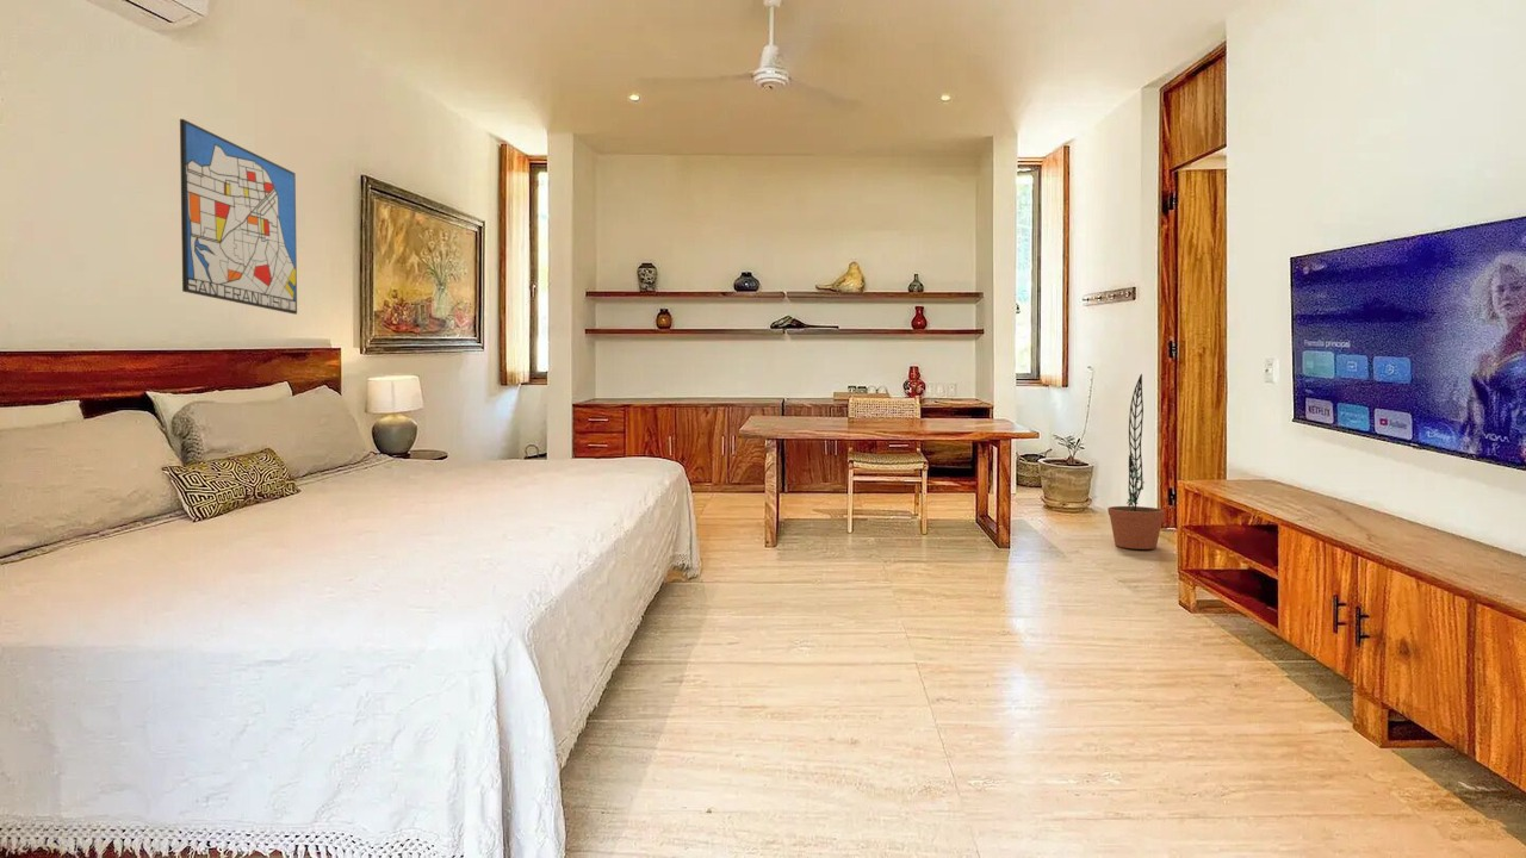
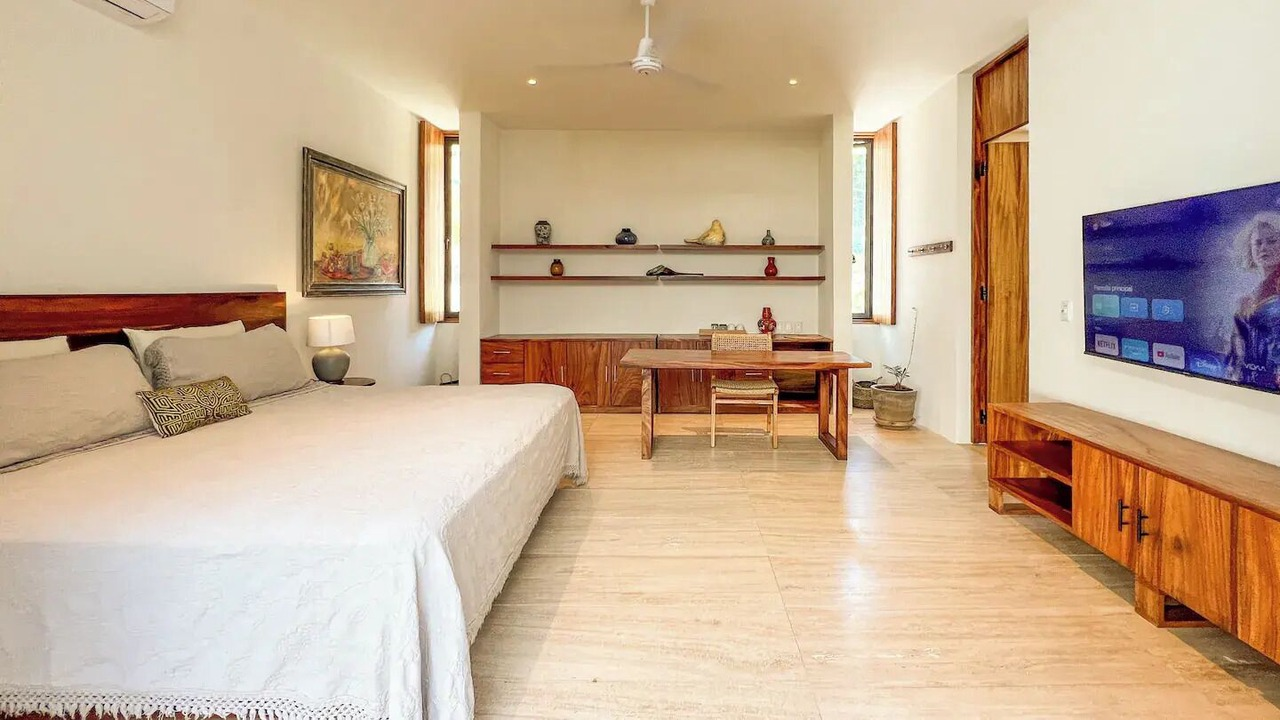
- wall art [179,118,298,316]
- decorative plant [1106,373,1166,551]
